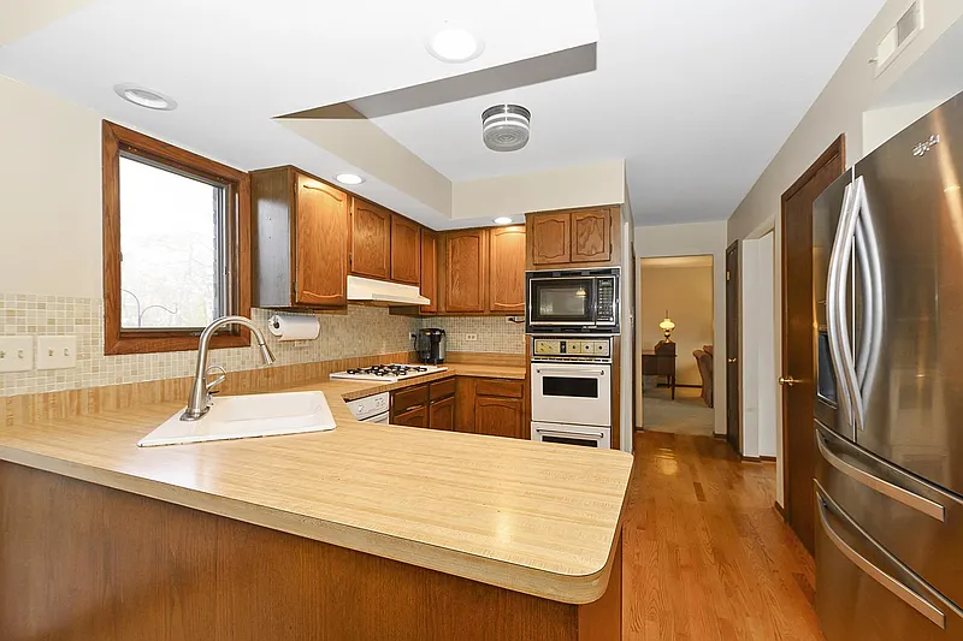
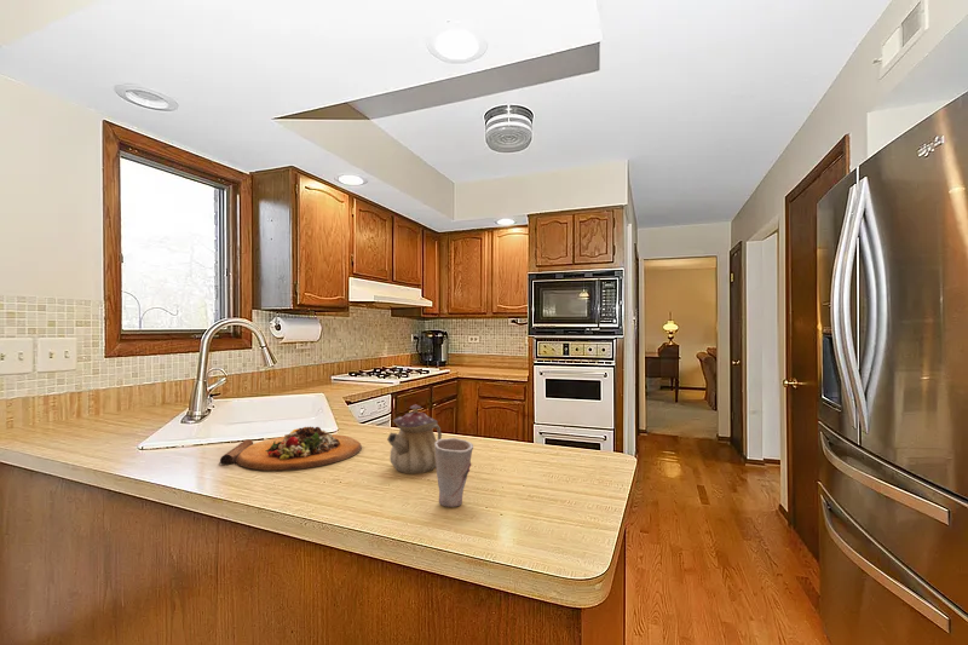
+ cup [434,437,474,508]
+ teapot [386,403,443,474]
+ cutting board [218,426,363,472]
